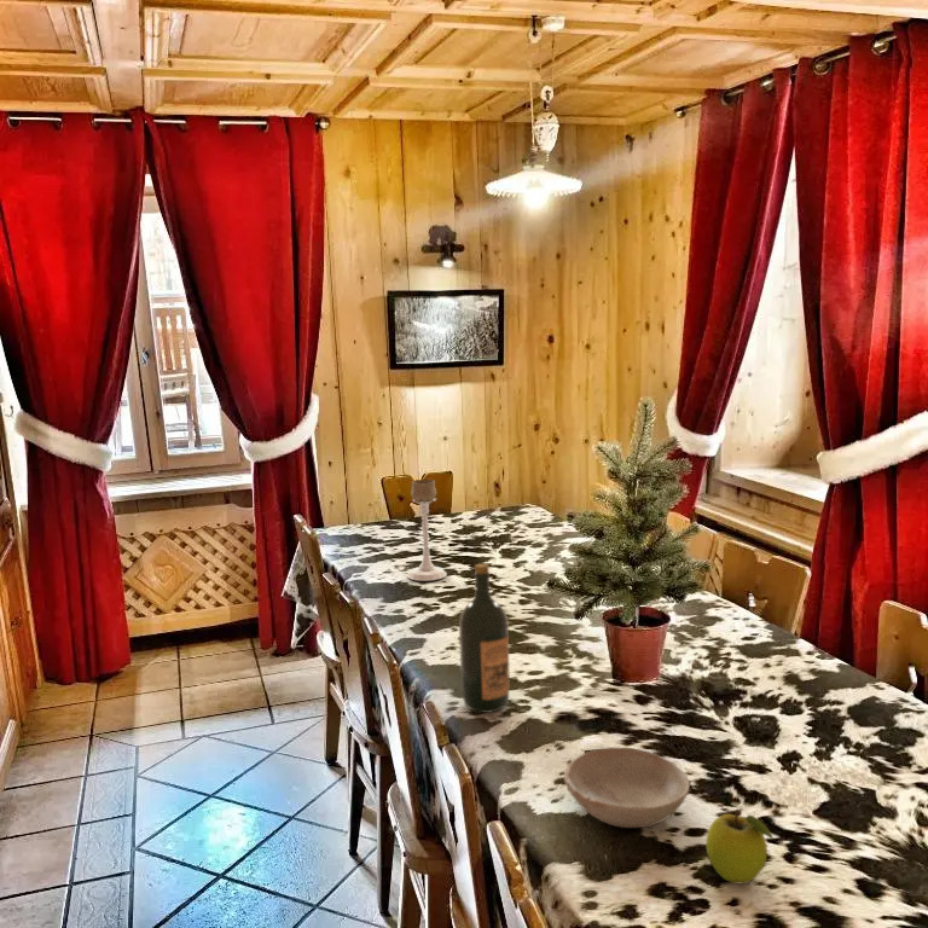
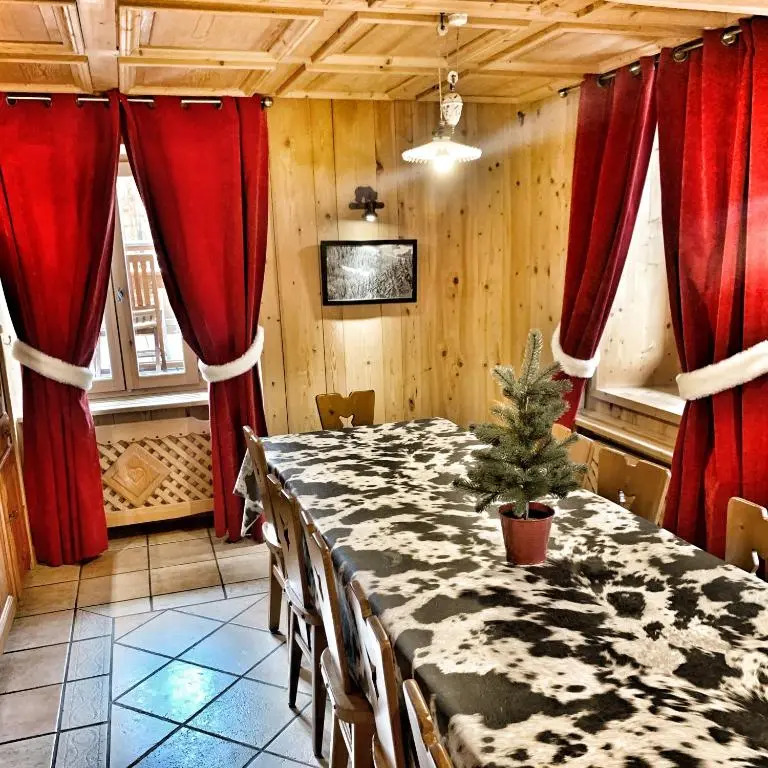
- candle holder [406,478,448,582]
- wine bottle [458,563,510,714]
- bowl [563,747,691,829]
- fruit [704,810,775,884]
